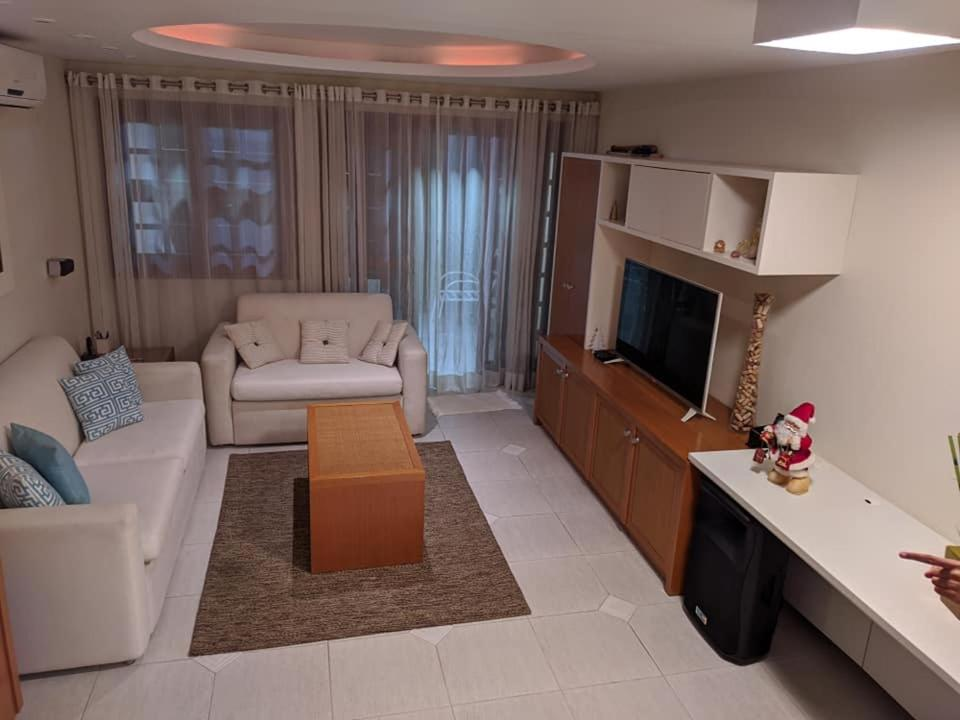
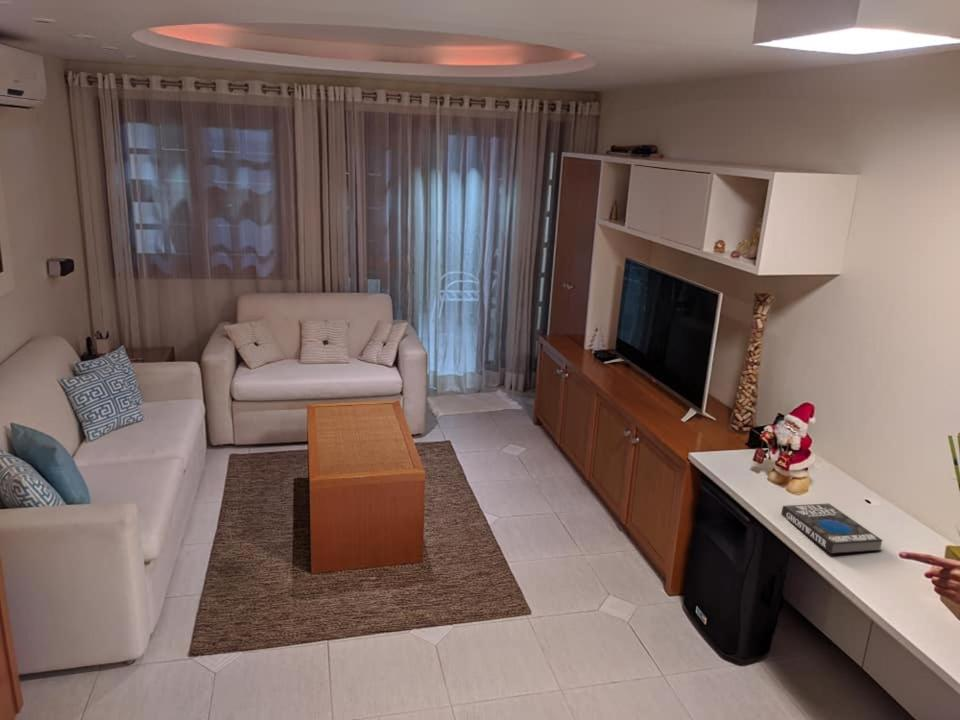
+ book [780,503,884,555]
